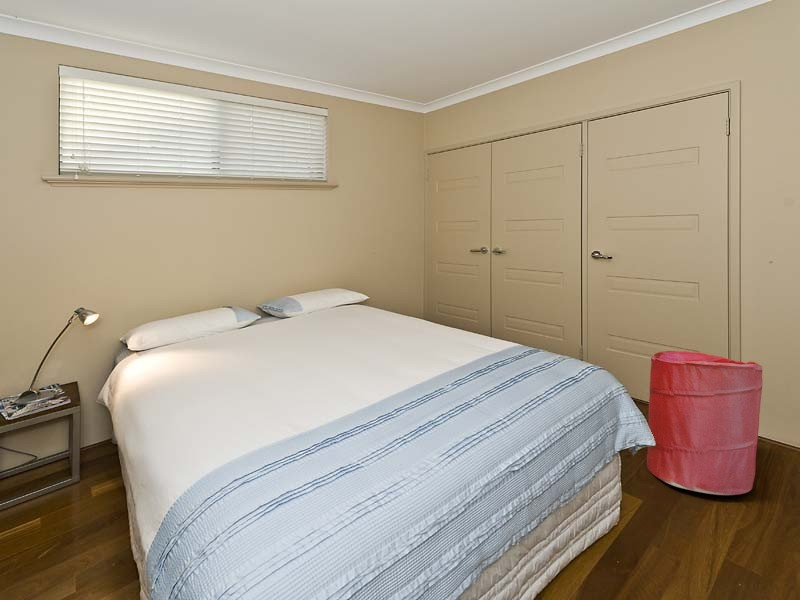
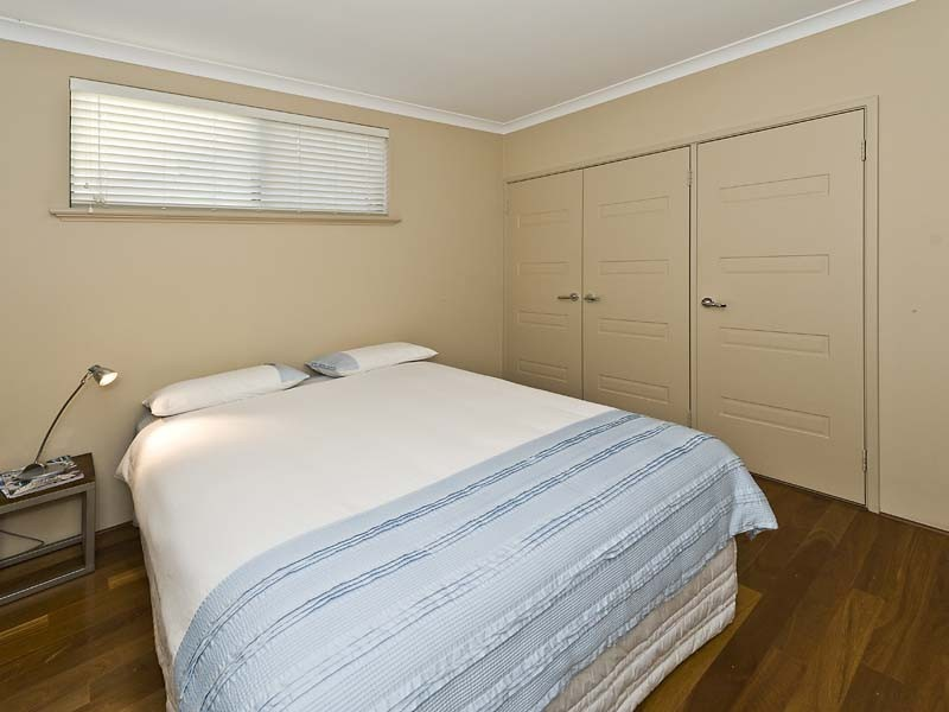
- laundry hamper [646,350,764,496]
